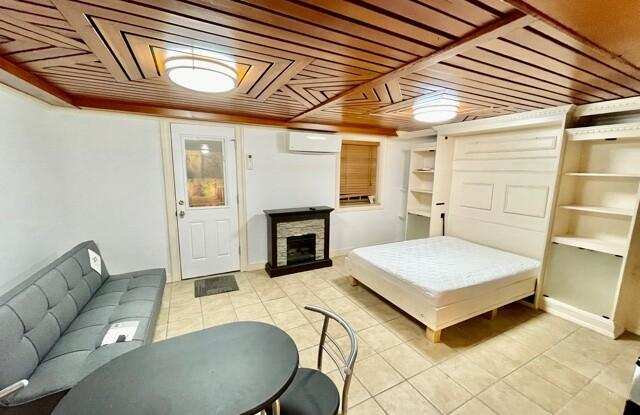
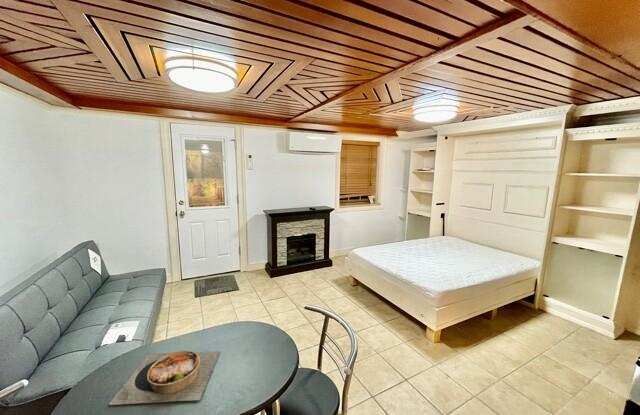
+ bowl [107,349,221,406]
